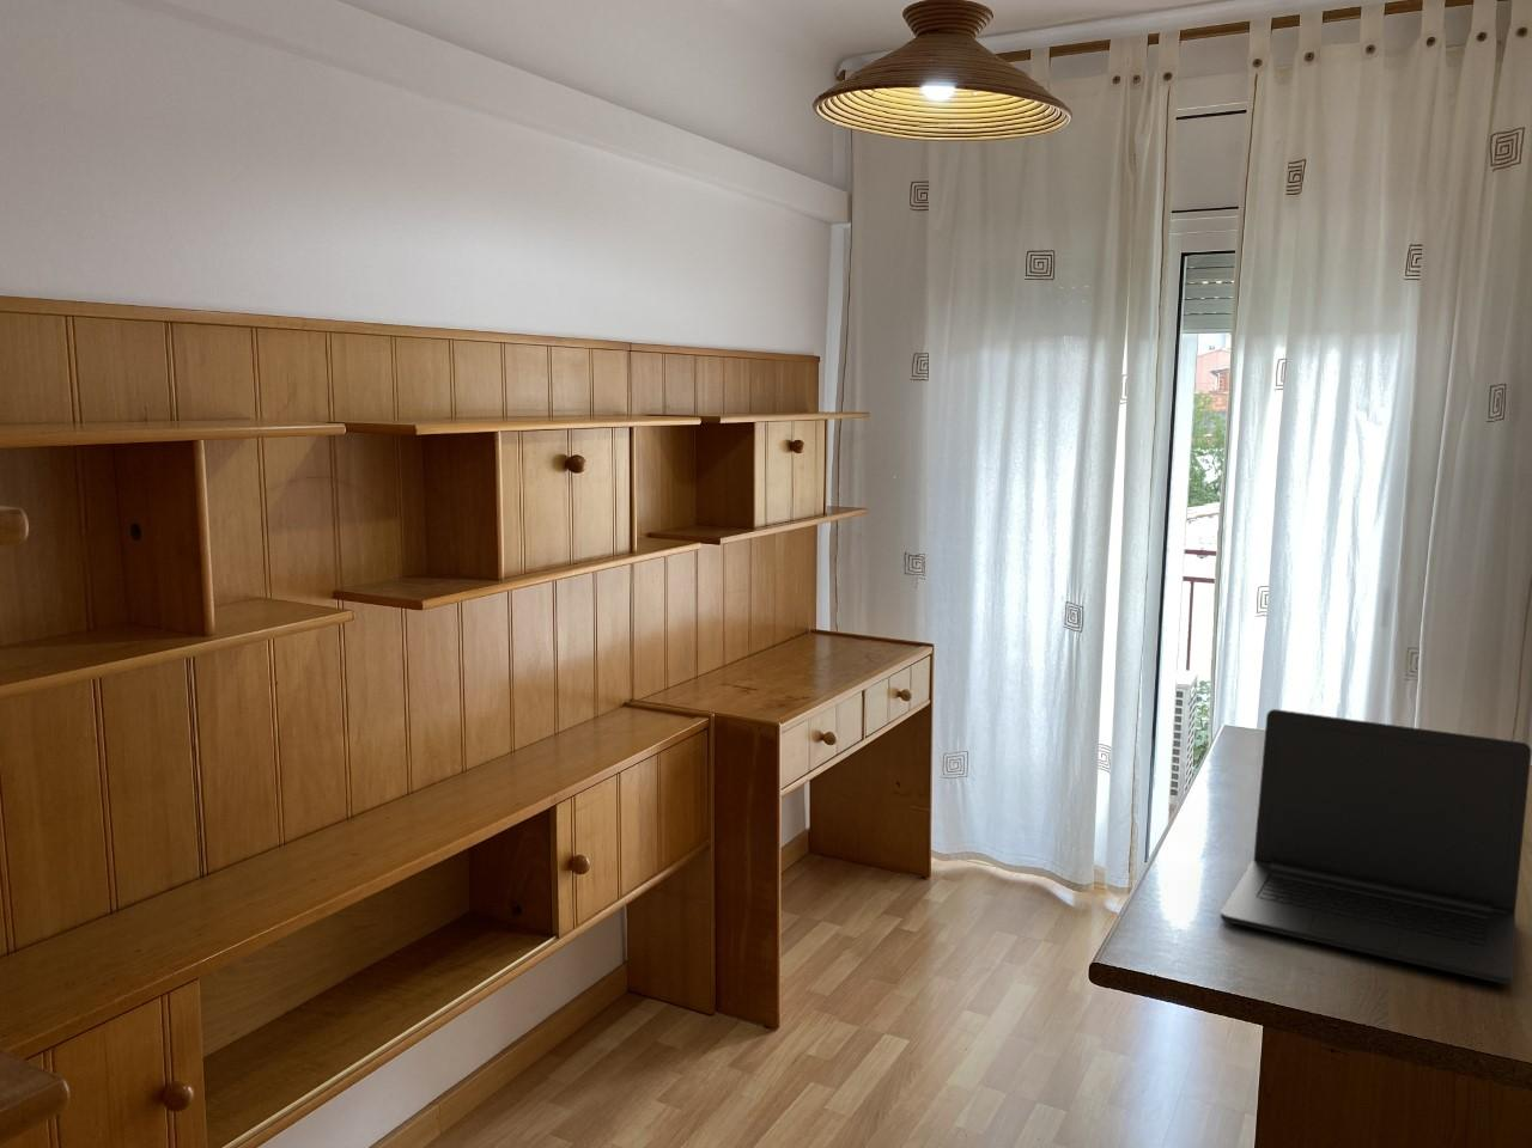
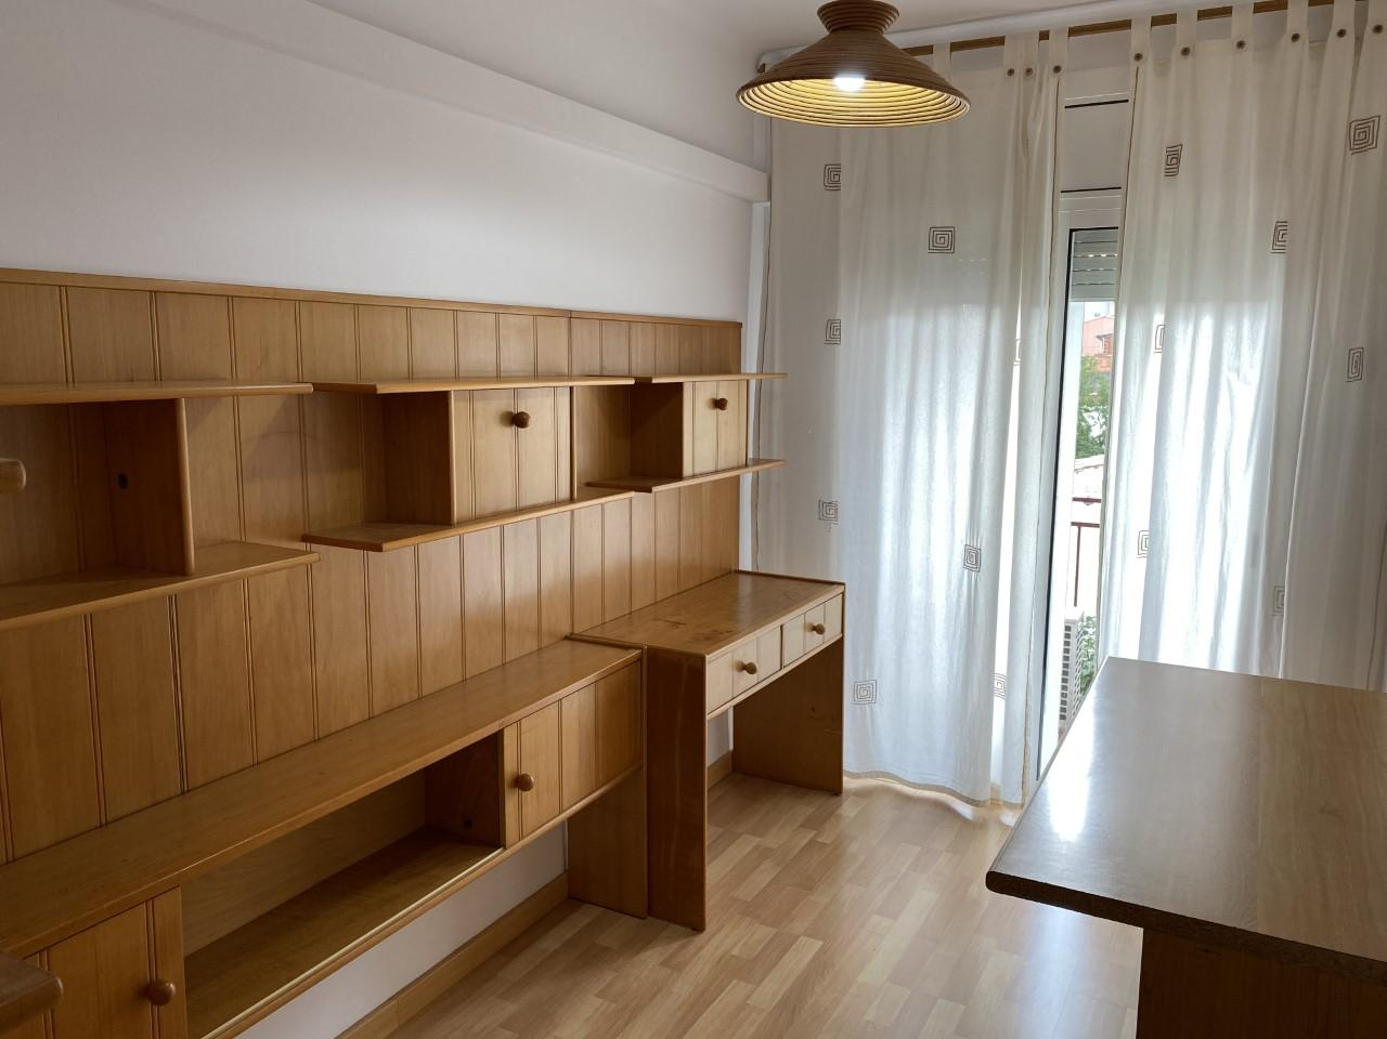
- laptop [1220,708,1532,985]
